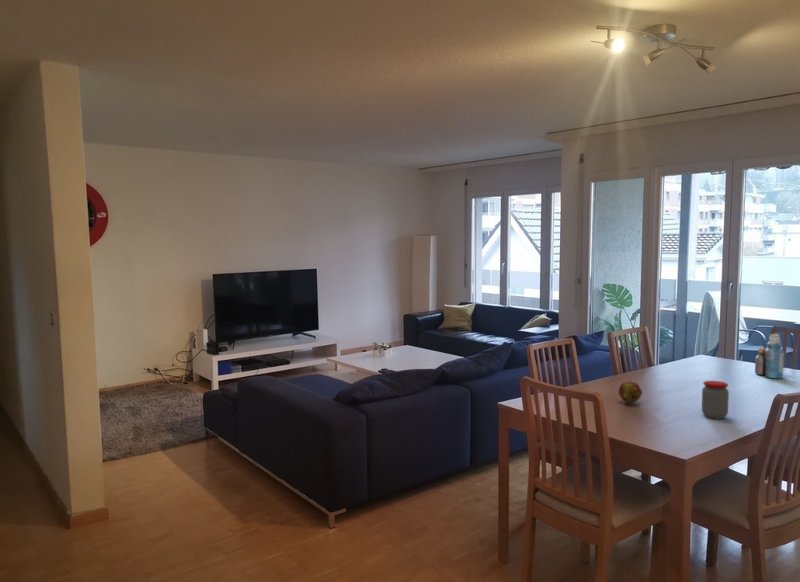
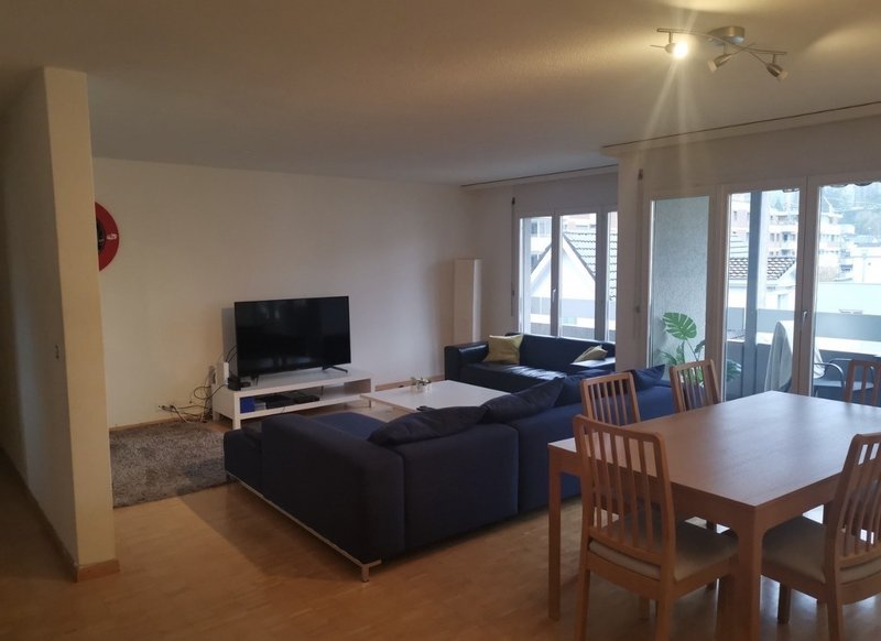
- bottle [754,333,785,379]
- jar [701,380,730,420]
- fruit [617,380,643,404]
